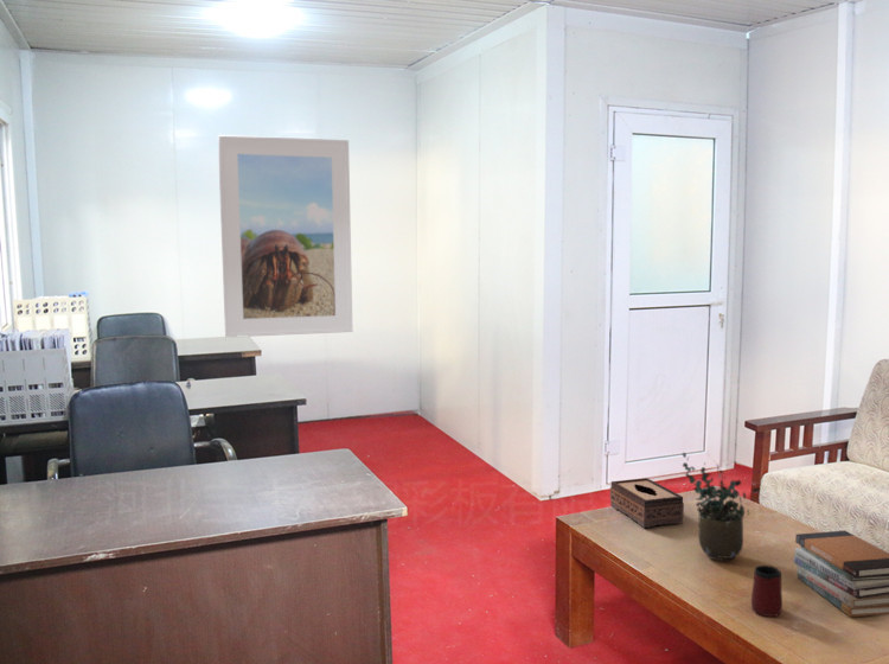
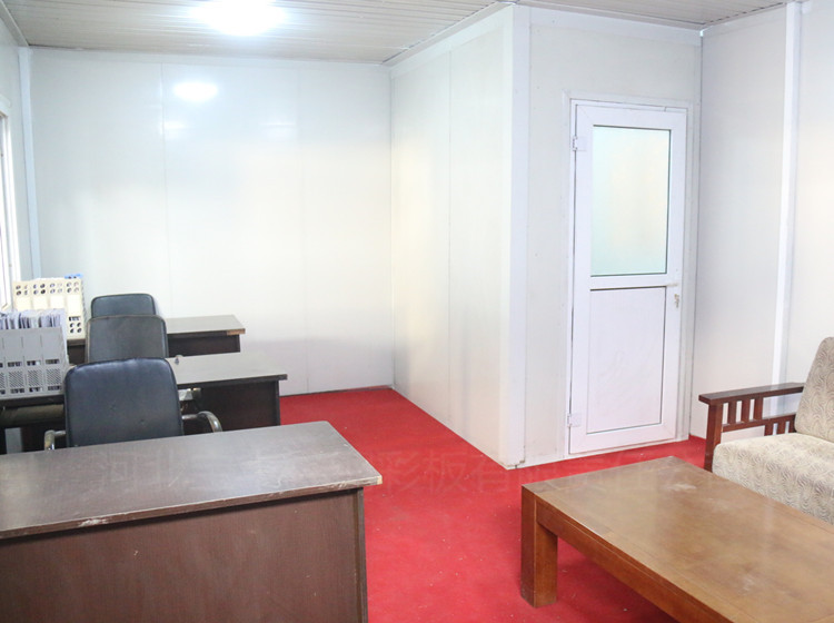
- mug [750,564,784,618]
- book stack [793,529,889,618]
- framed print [217,134,353,338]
- potted plant [682,452,761,562]
- tissue box [609,477,685,529]
